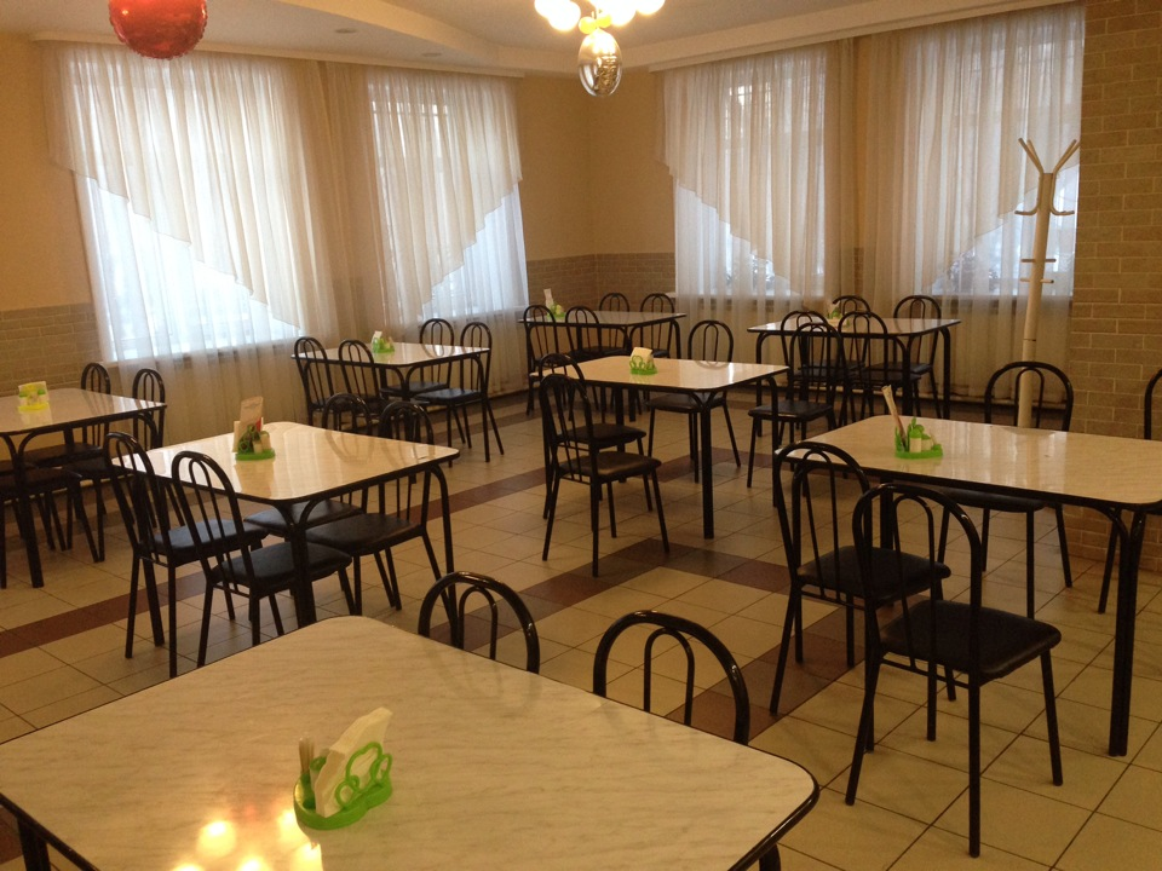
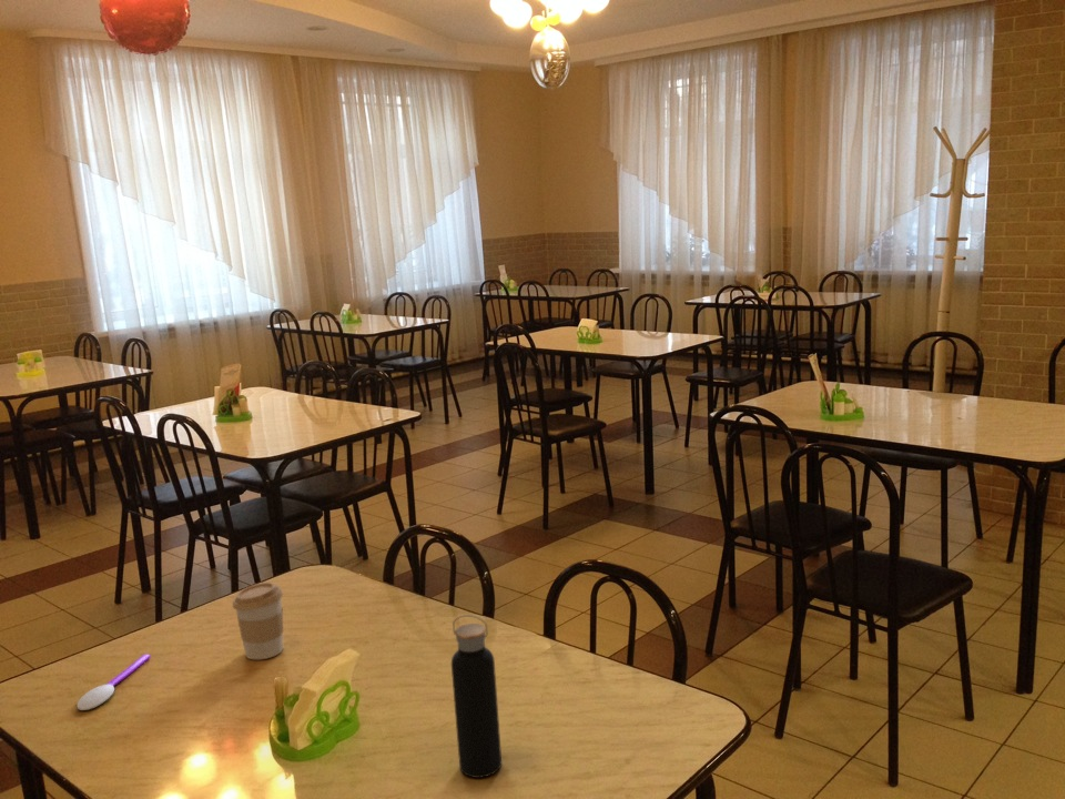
+ coffee cup [232,581,284,660]
+ water bottle [450,614,503,779]
+ spoon [75,654,151,711]
